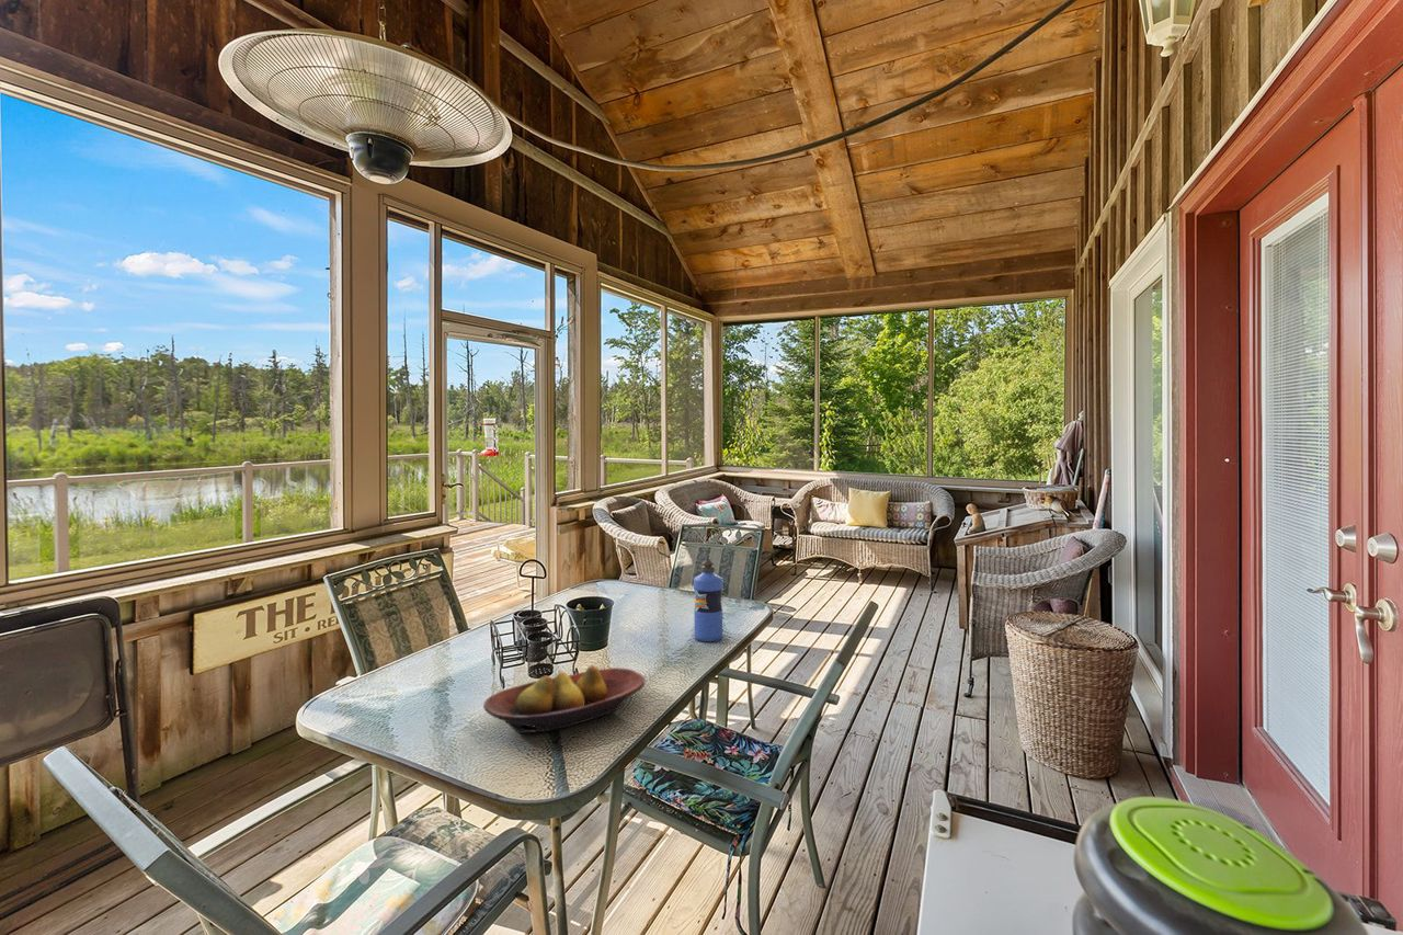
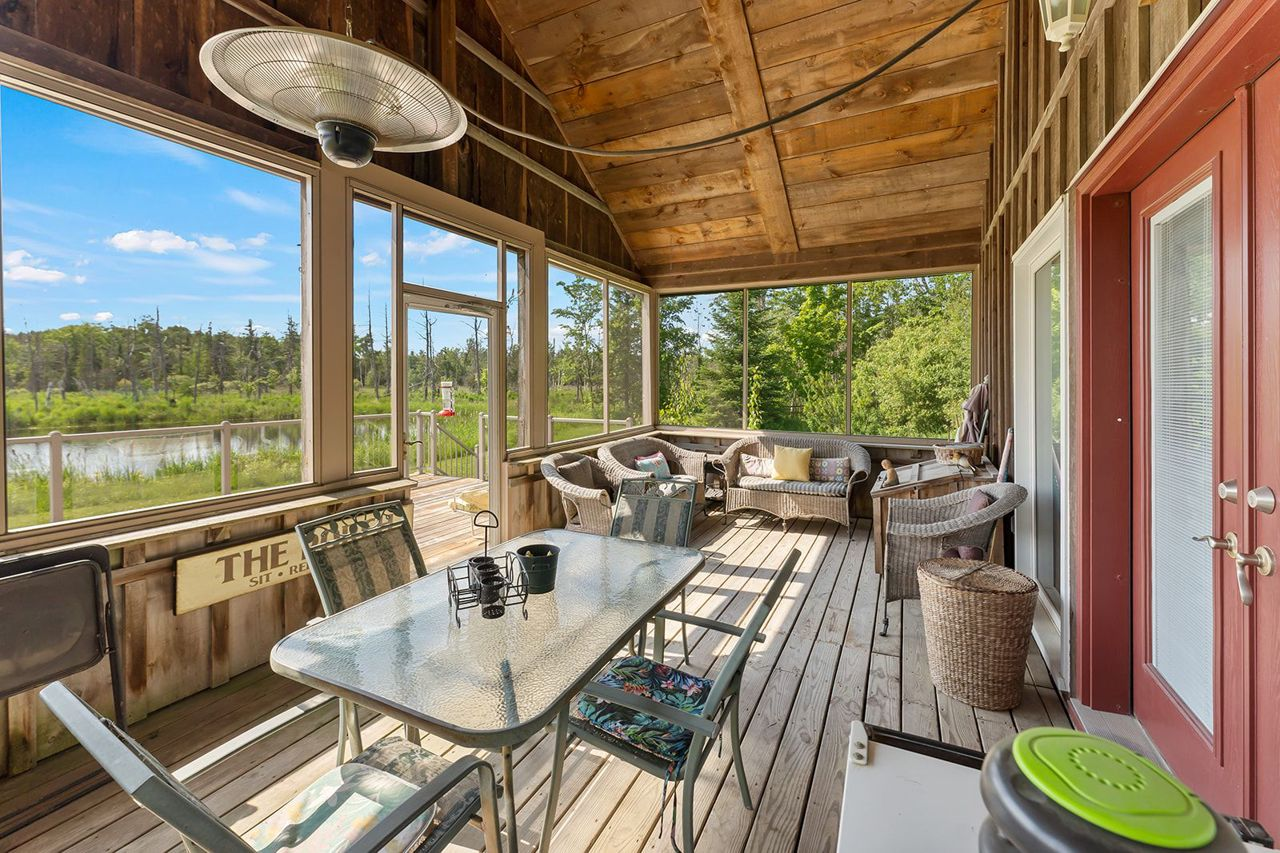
- fruit bowl [482,664,647,734]
- water bottle [693,558,723,642]
